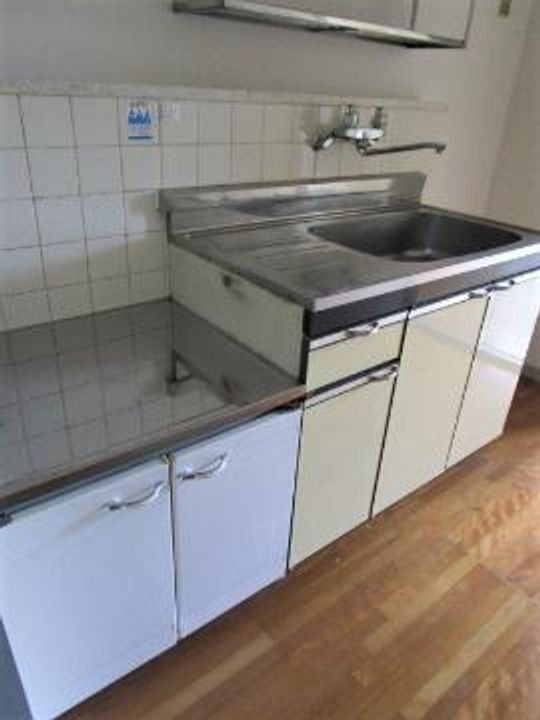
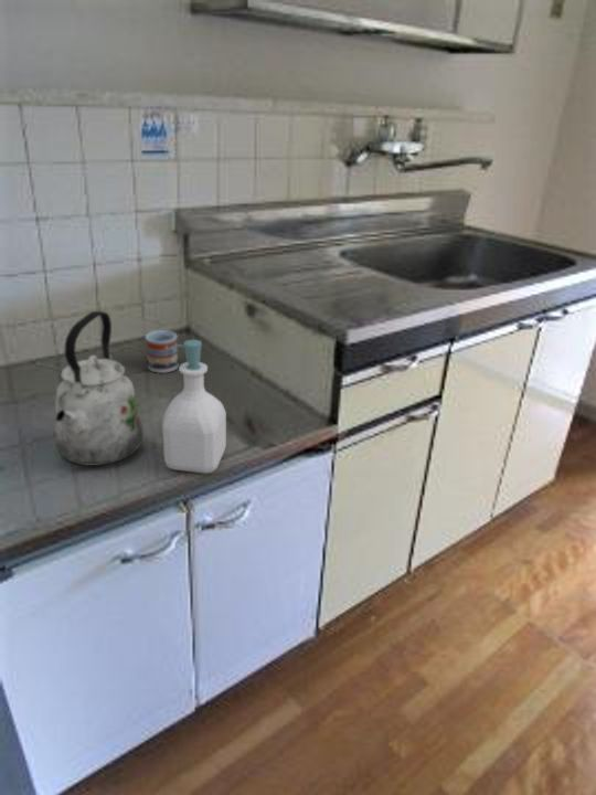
+ kettle [54,310,145,467]
+ cup [143,329,179,374]
+ soap bottle [161,339,227,475]
